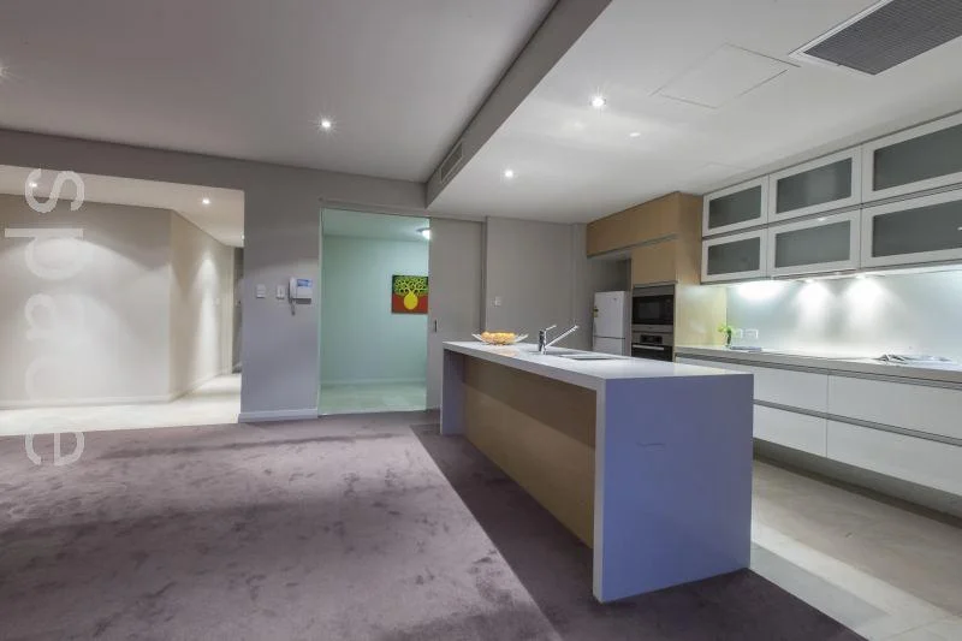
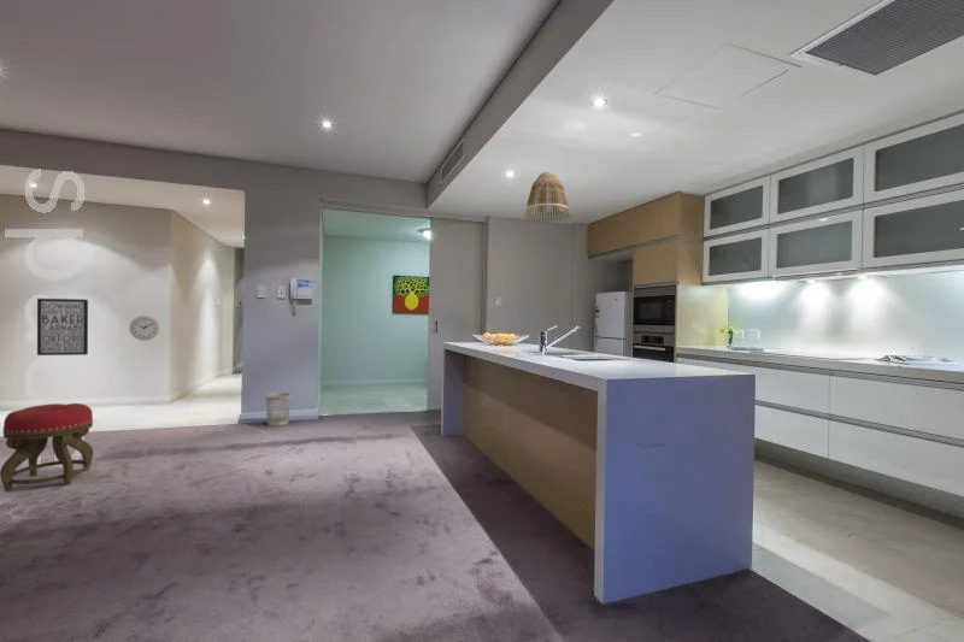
+ wastebasket [264,391,292,428]
+ wall clock [129,314,160,342]
+ lamp shade [522,171,571,223]
+ wall art [36,298,89,357]
+ stool [0,402,94,493]
